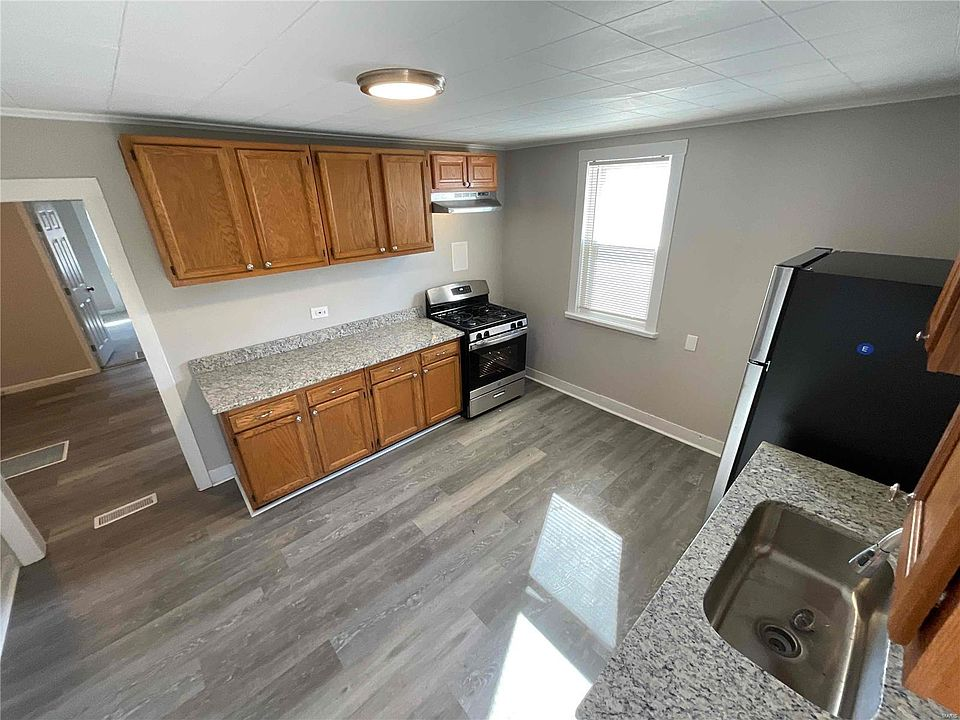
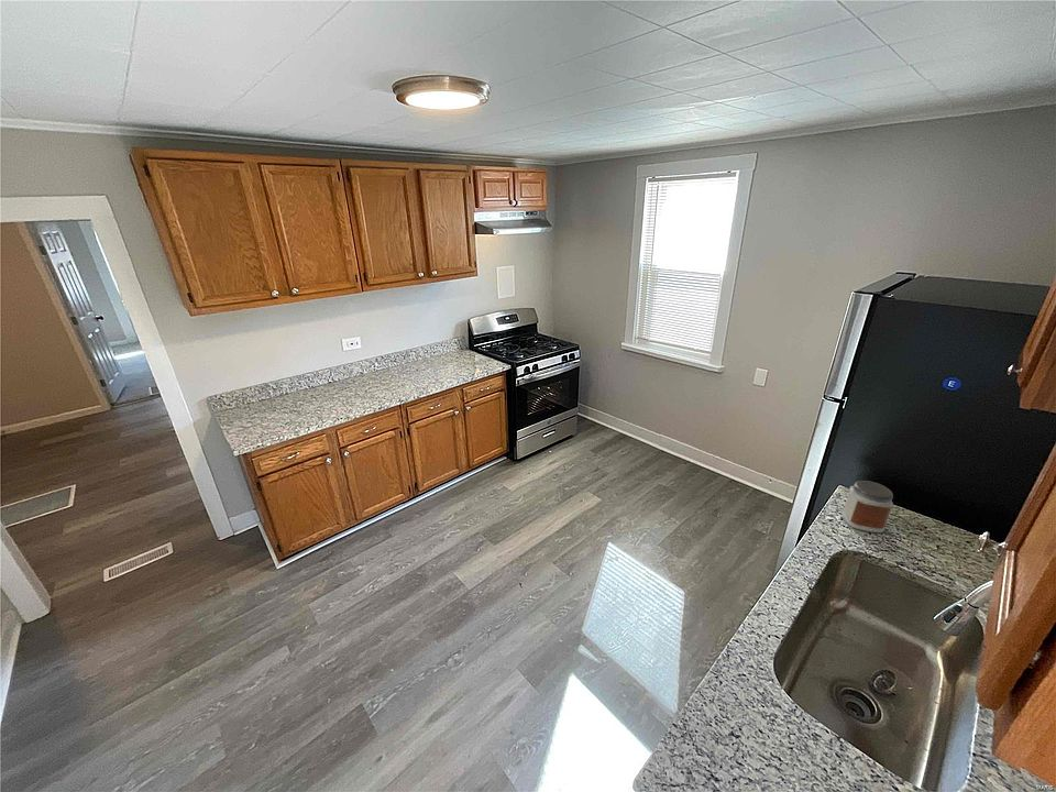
+ jar [840,480,894,534]
